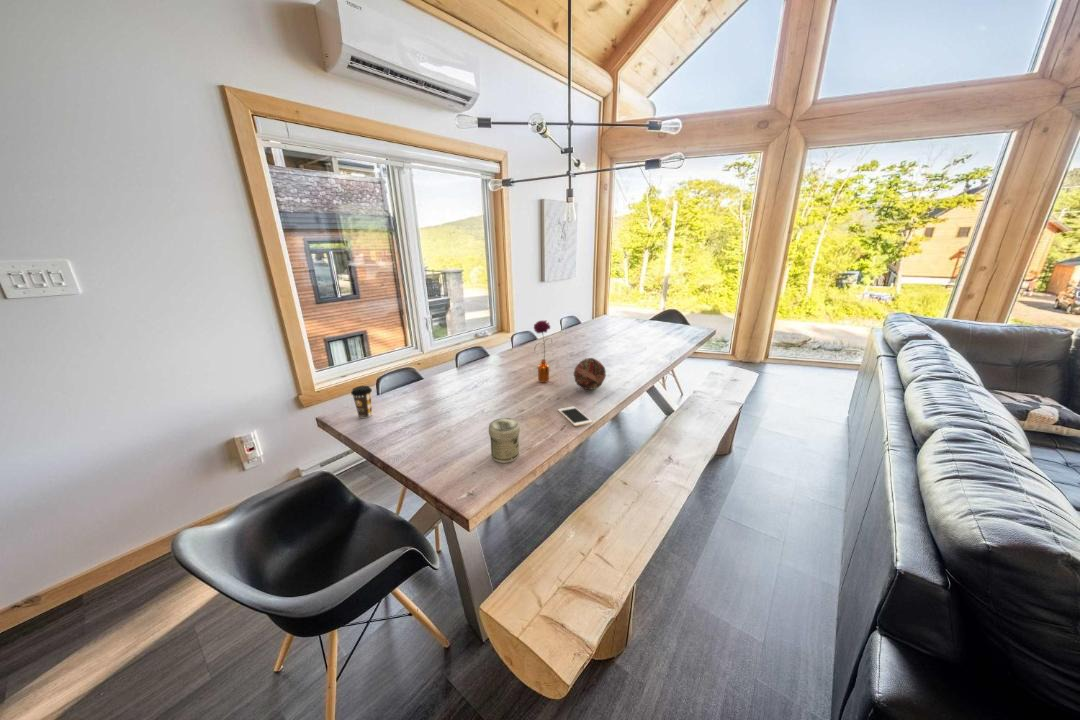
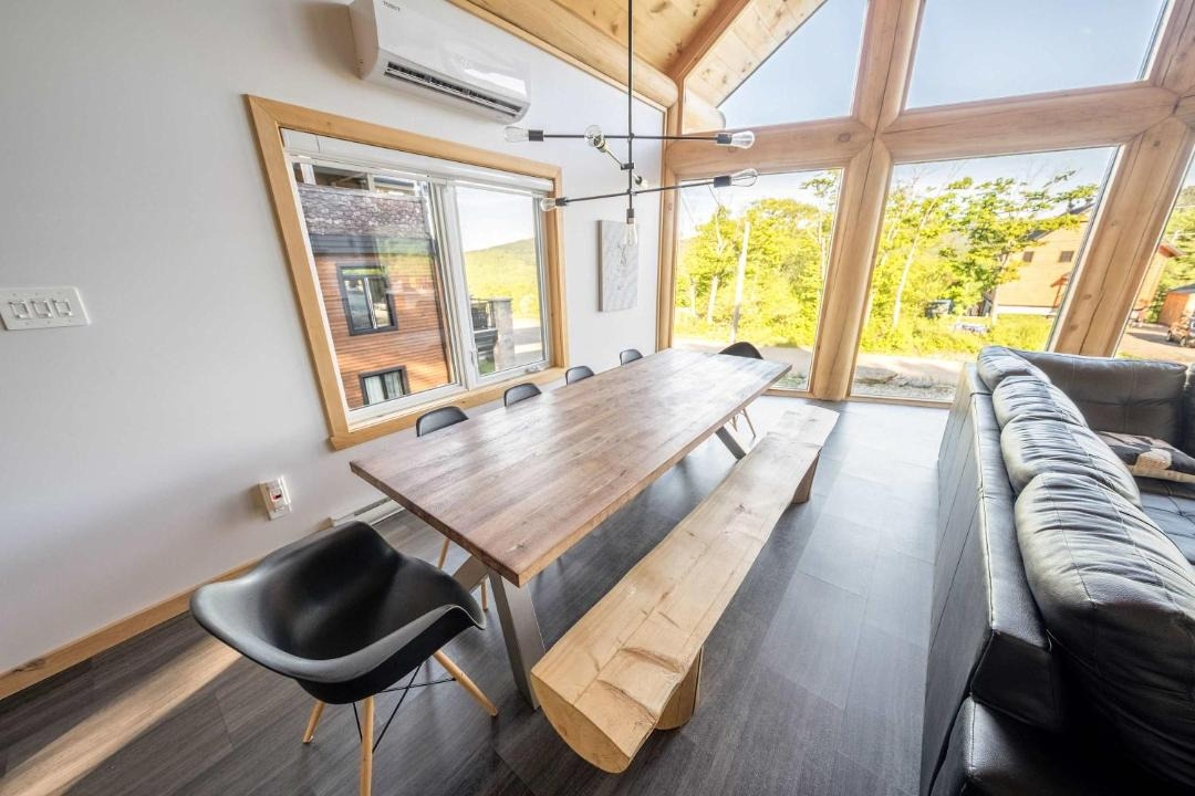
- jar [488,417,521,464]
- cell phone [557,405,593,427]
- decorative ball [573,357,607,391]
- coffee cup [350,385,373,419]
- flower [532,319,553,383]
